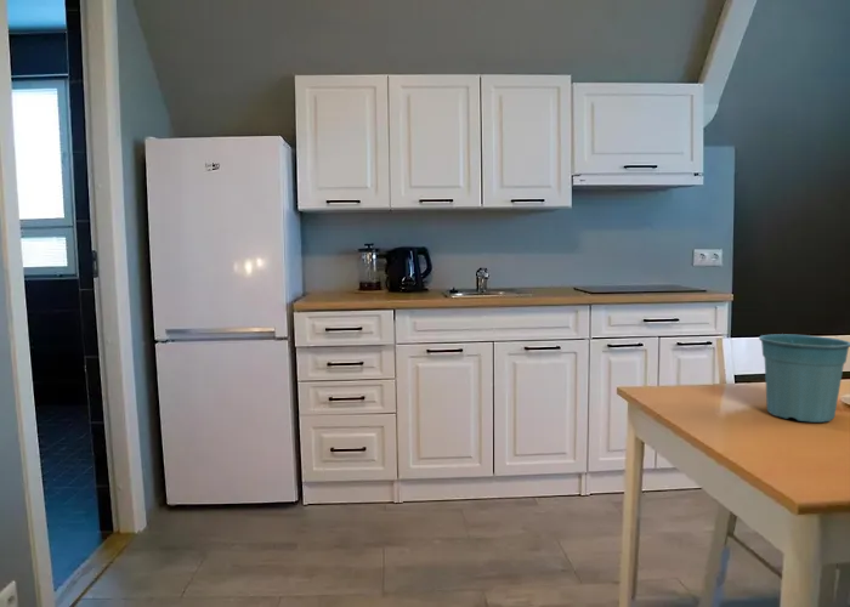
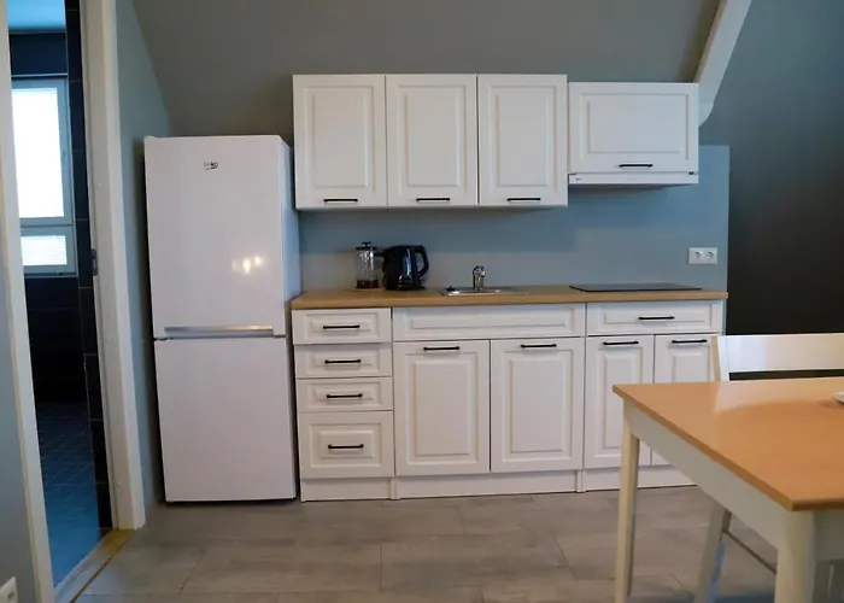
- flower pot [758,333,850,424]
